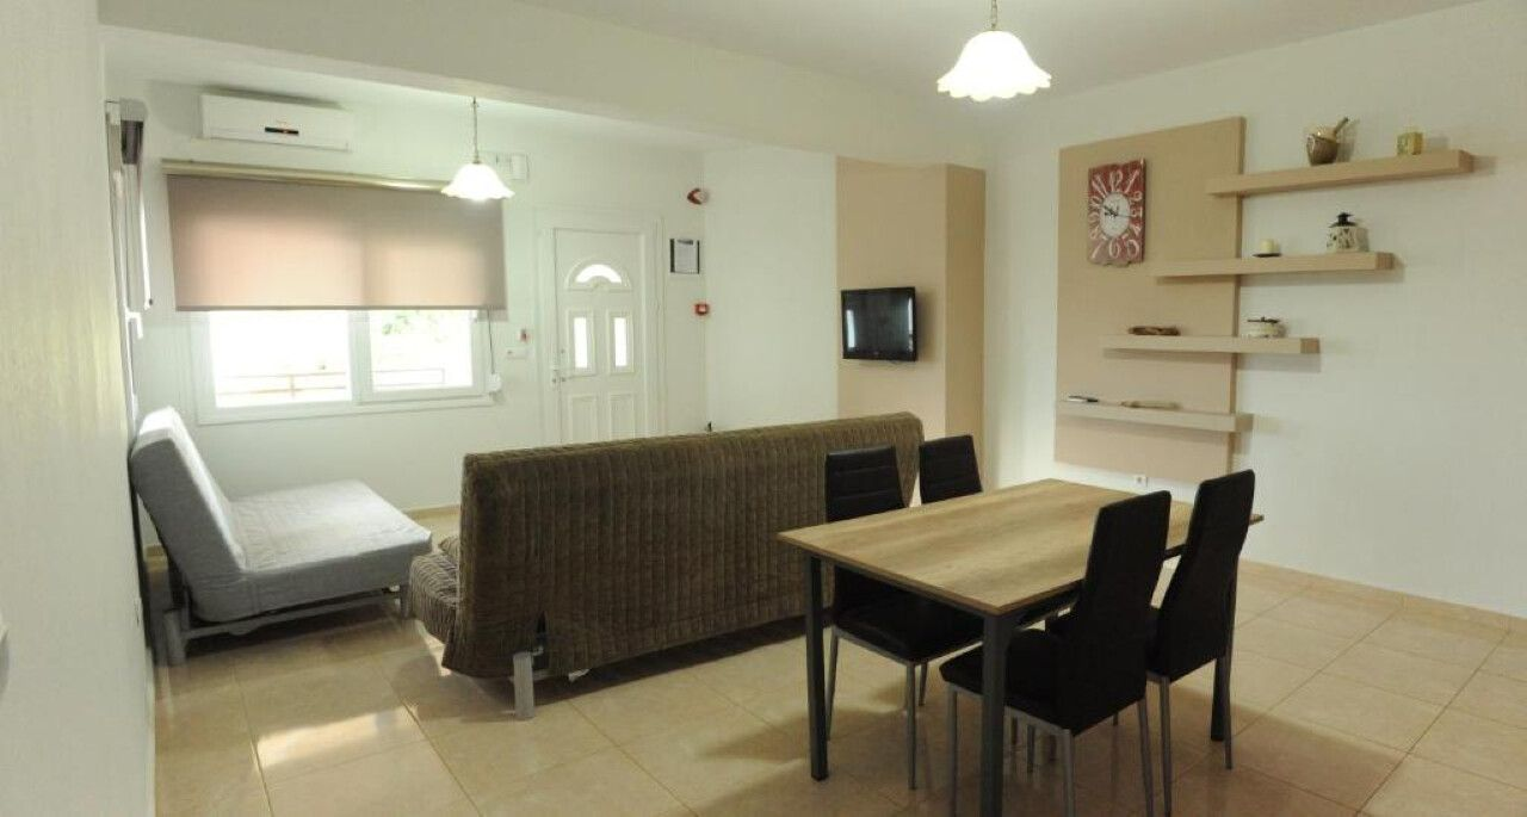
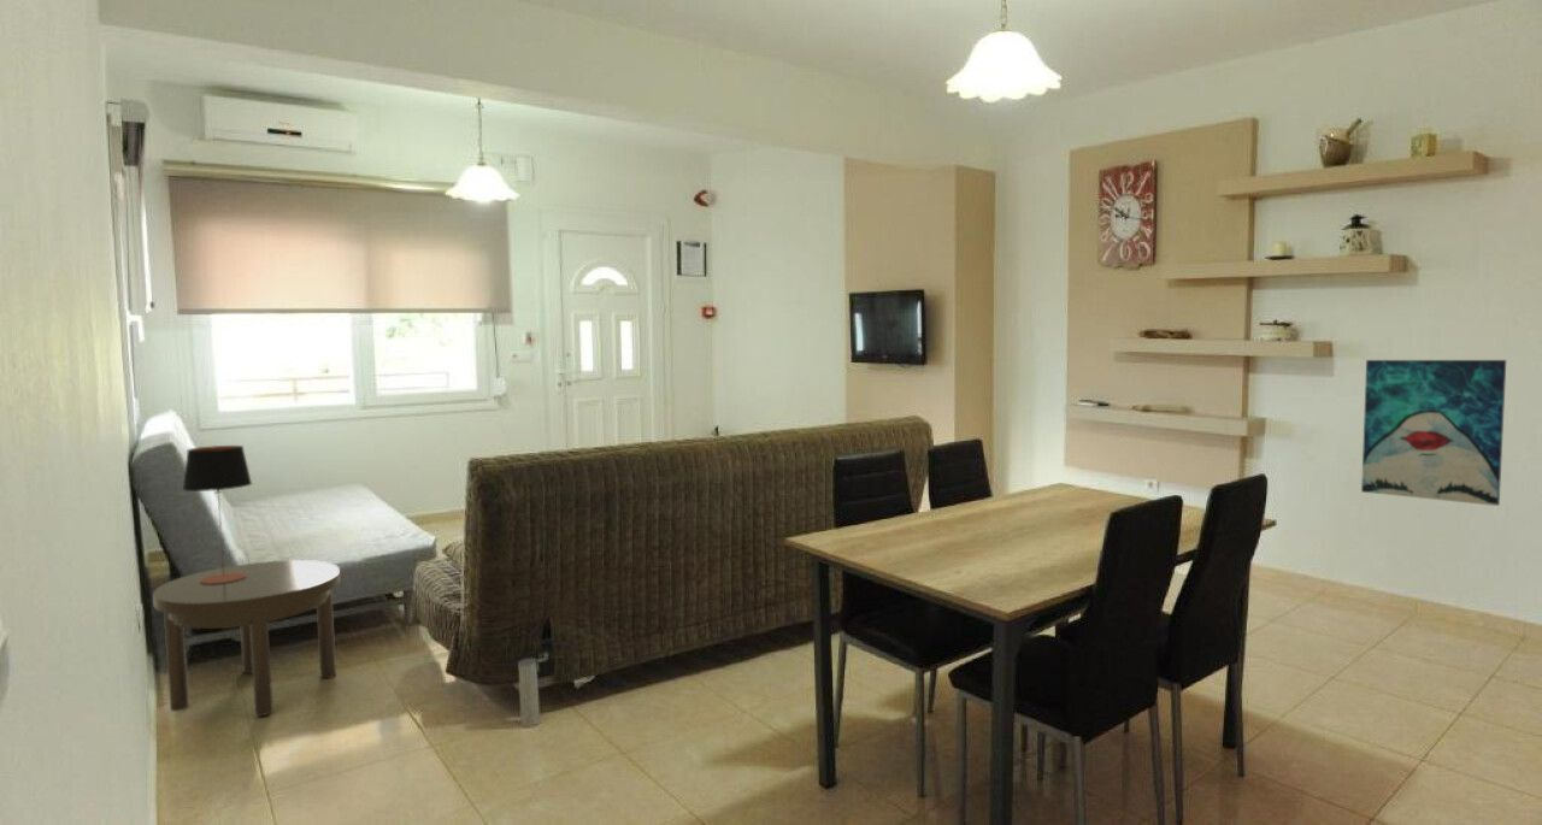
+ table lamp [182,444,253,584]
+ side table [152,559,341,717]
+ wall art [1360,359,1507,507]
